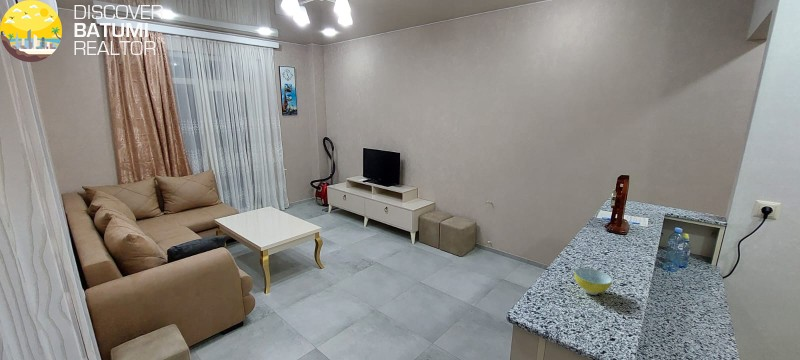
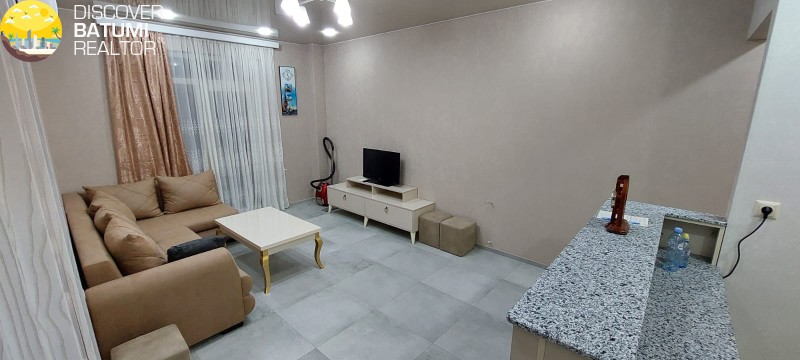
- bowl [573,267,613,296]
